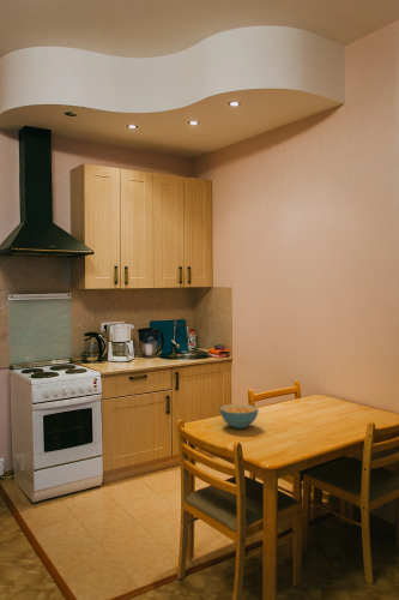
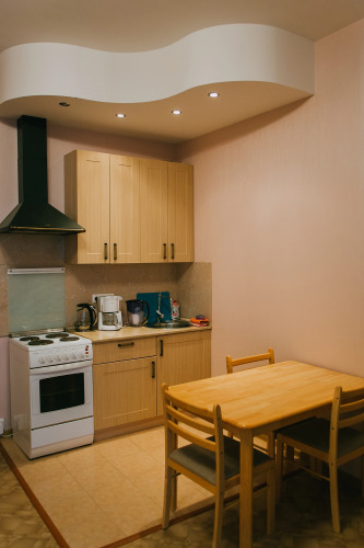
- cereal bowl [218,403,260,430]
